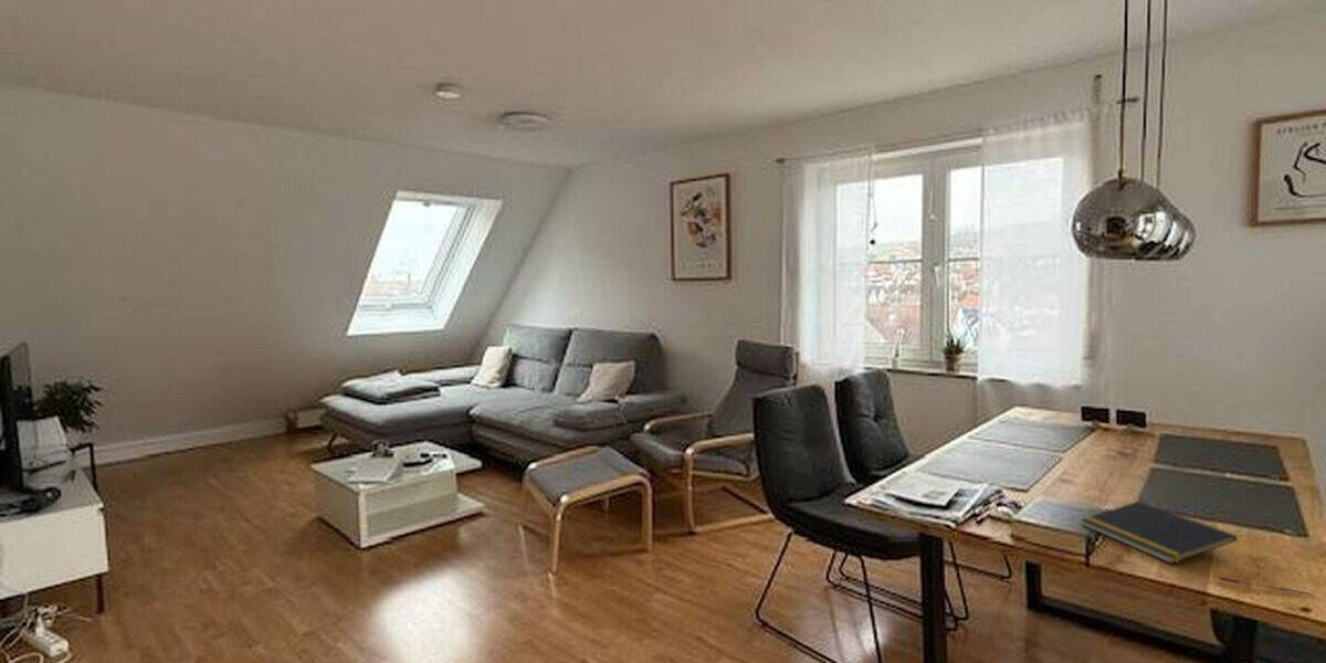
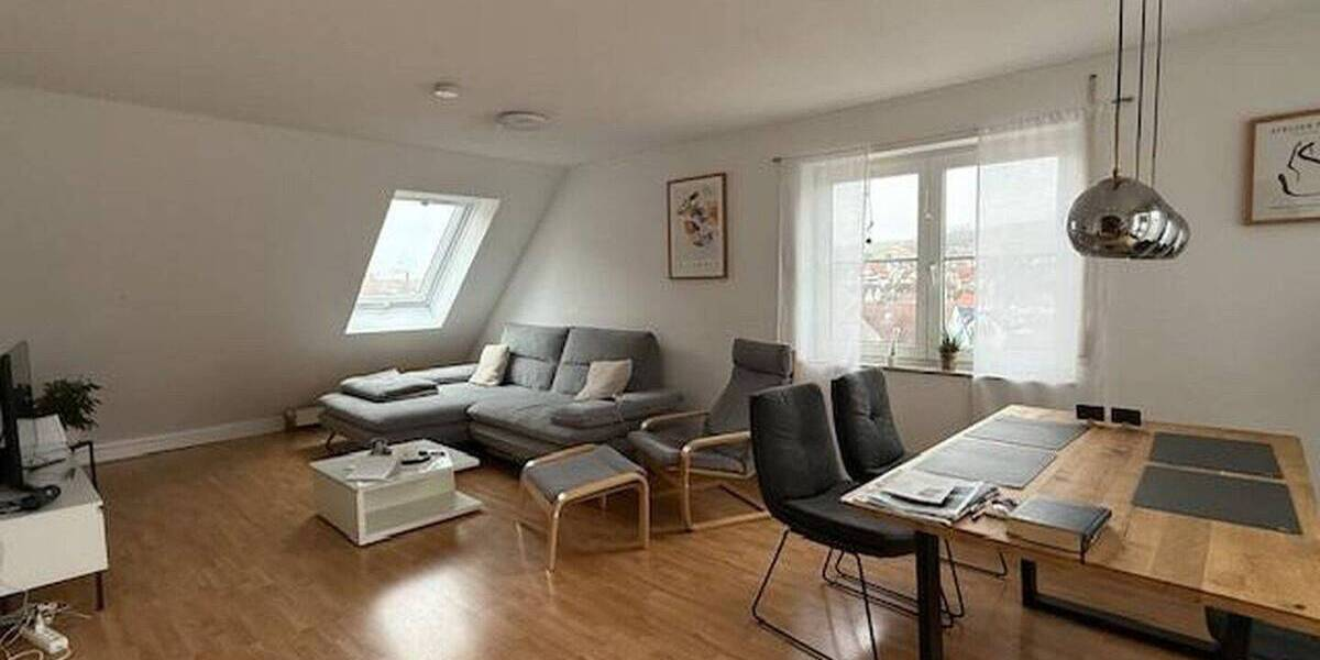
- pen [1218,576,1316,597]
- notepad [1080,501,1239,565]
